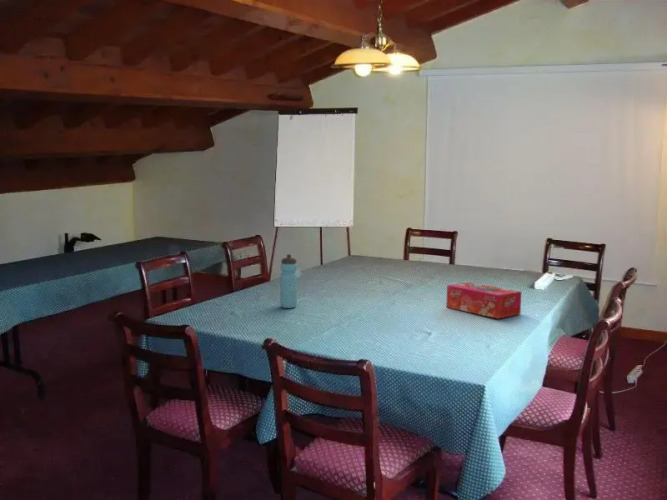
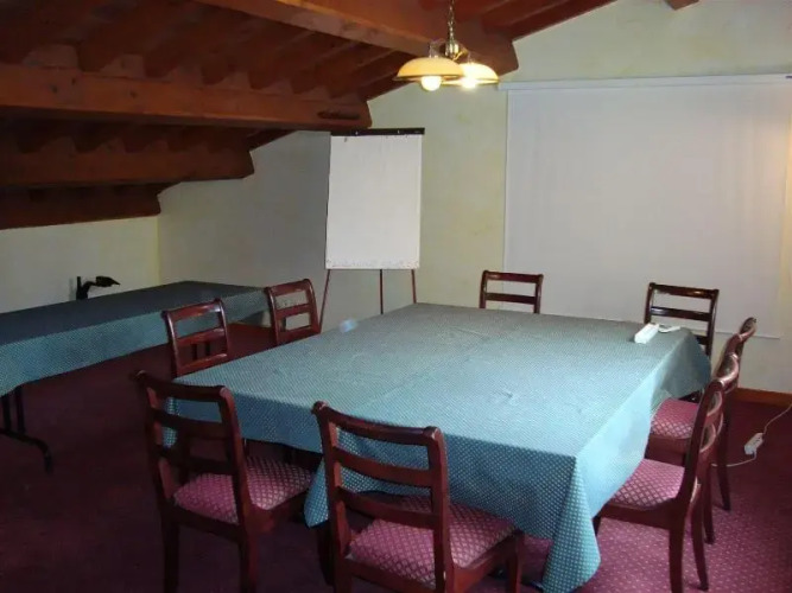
- water bottle [279,253,298,309]
- tissue box [445,281,522,320]
